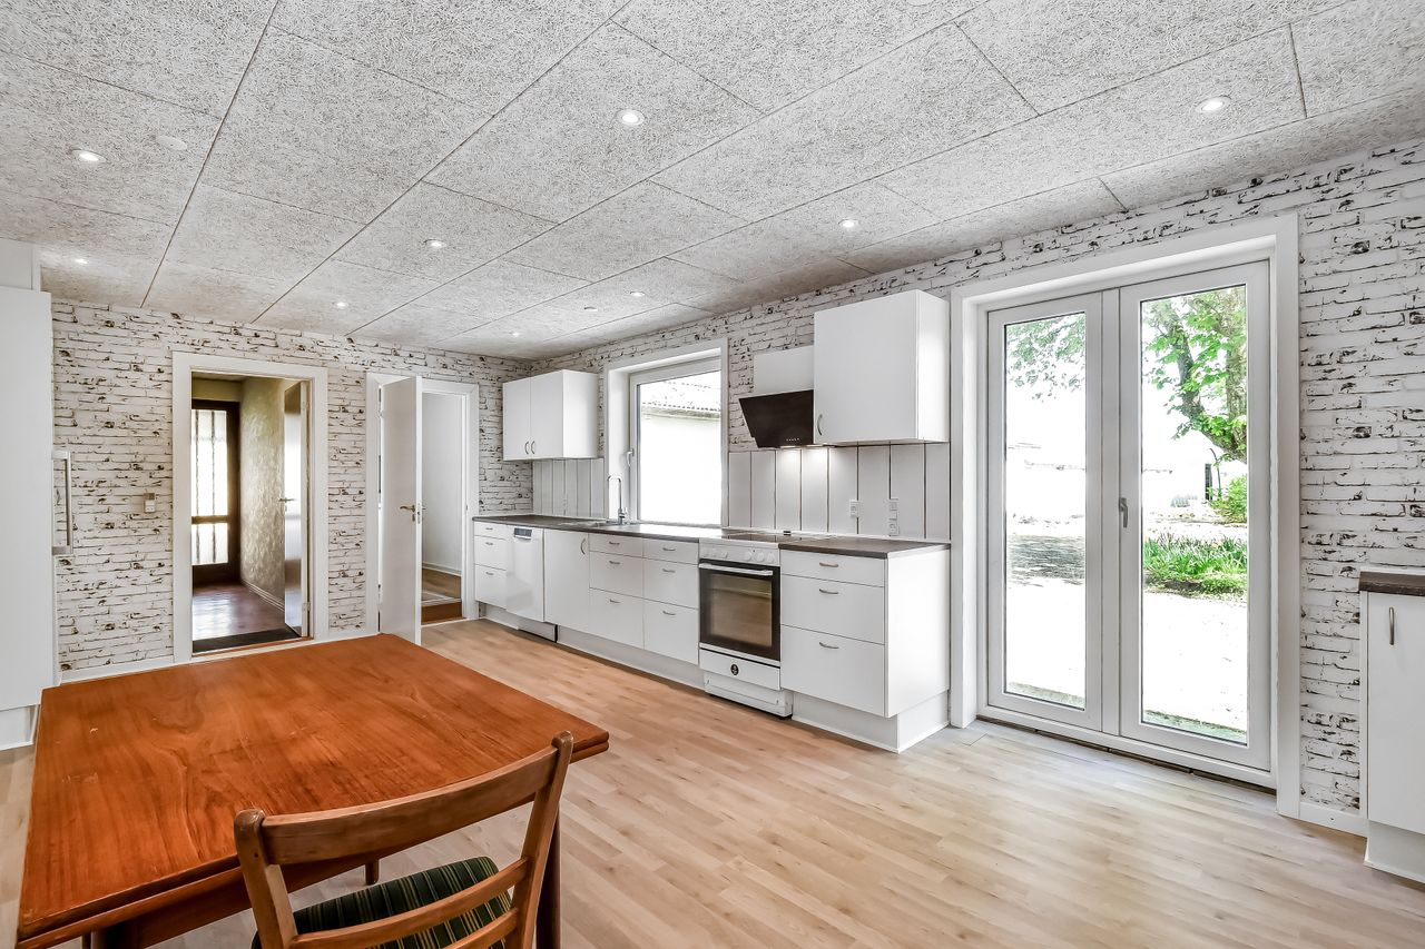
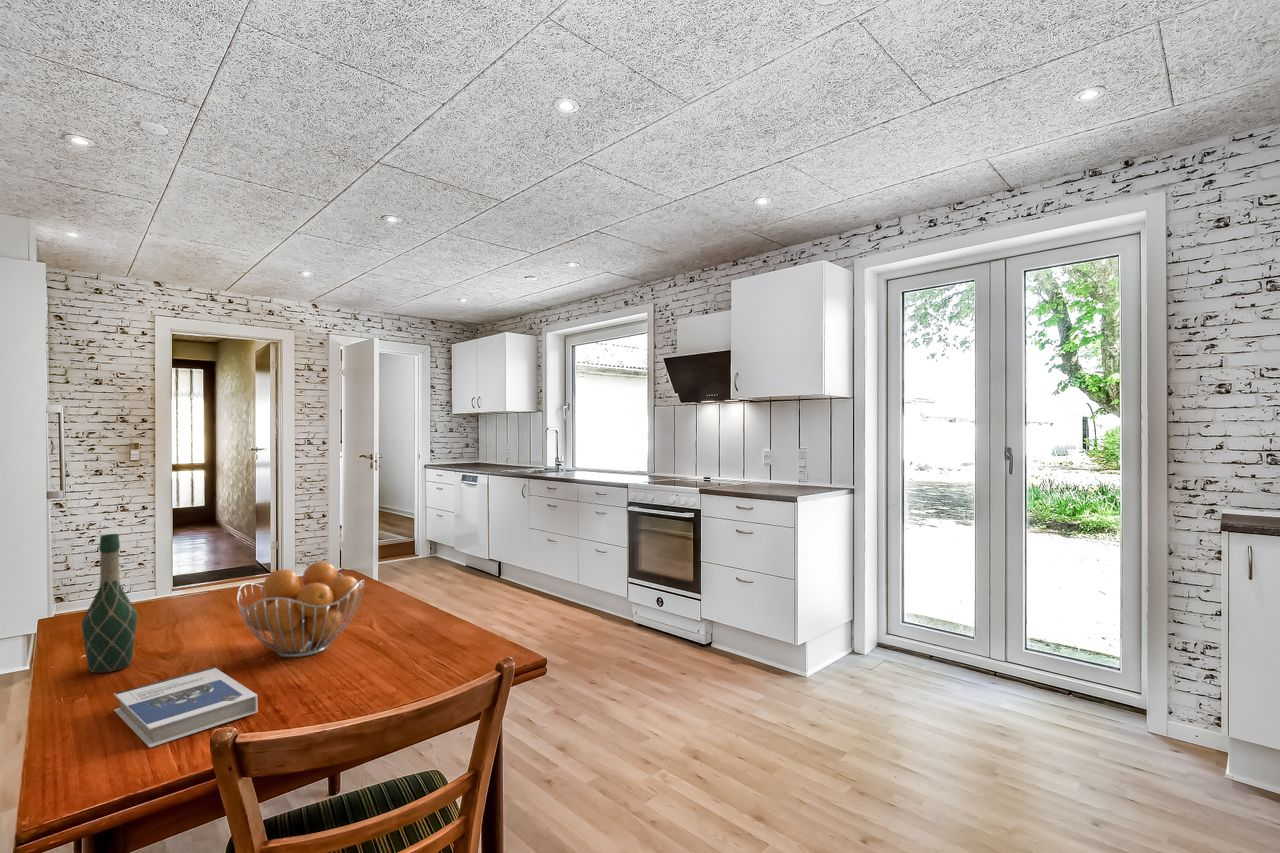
+ fruit basket [236,560,366,658]
+ hardback book [113,666,259,749]
+ wine bottle [81,533,139,674]
